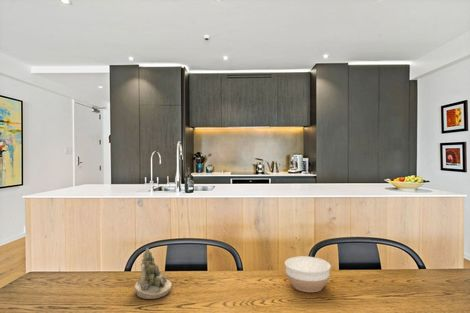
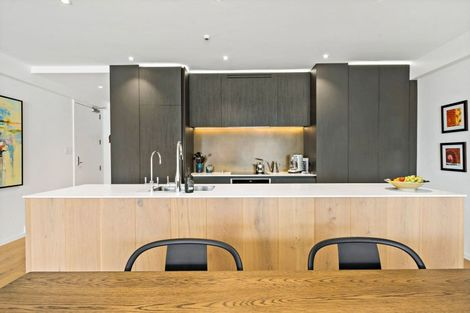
- succulent planter [133,247,173,300]
- bowl [284,255,332,293]
